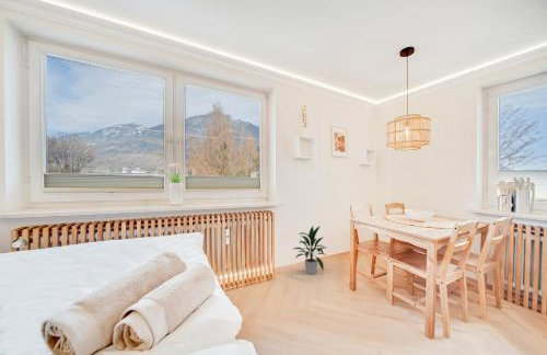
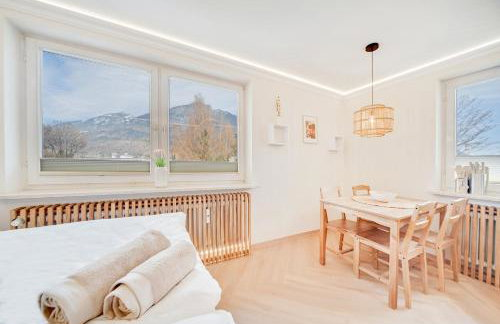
- indoor plant [291,225,327,276]
